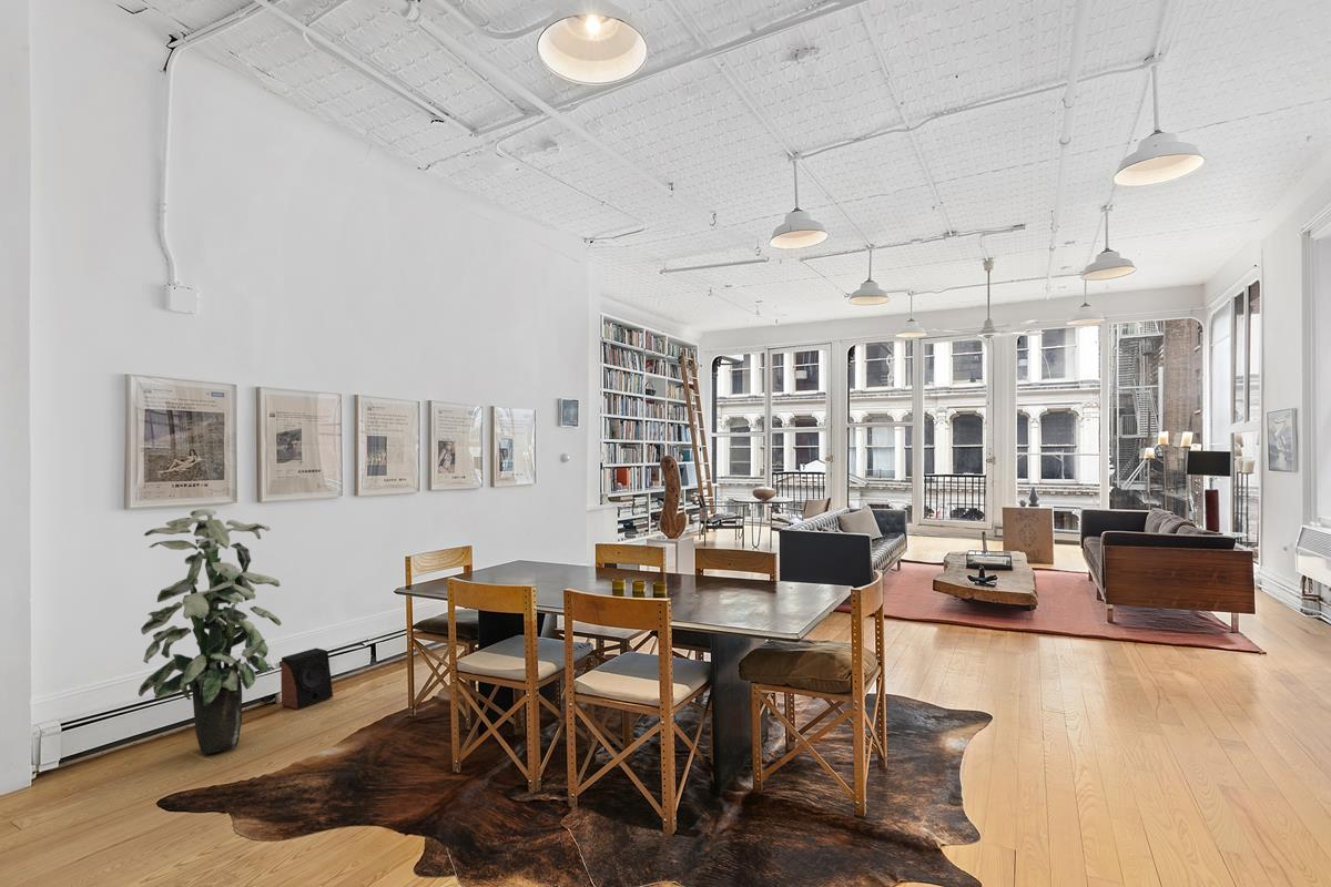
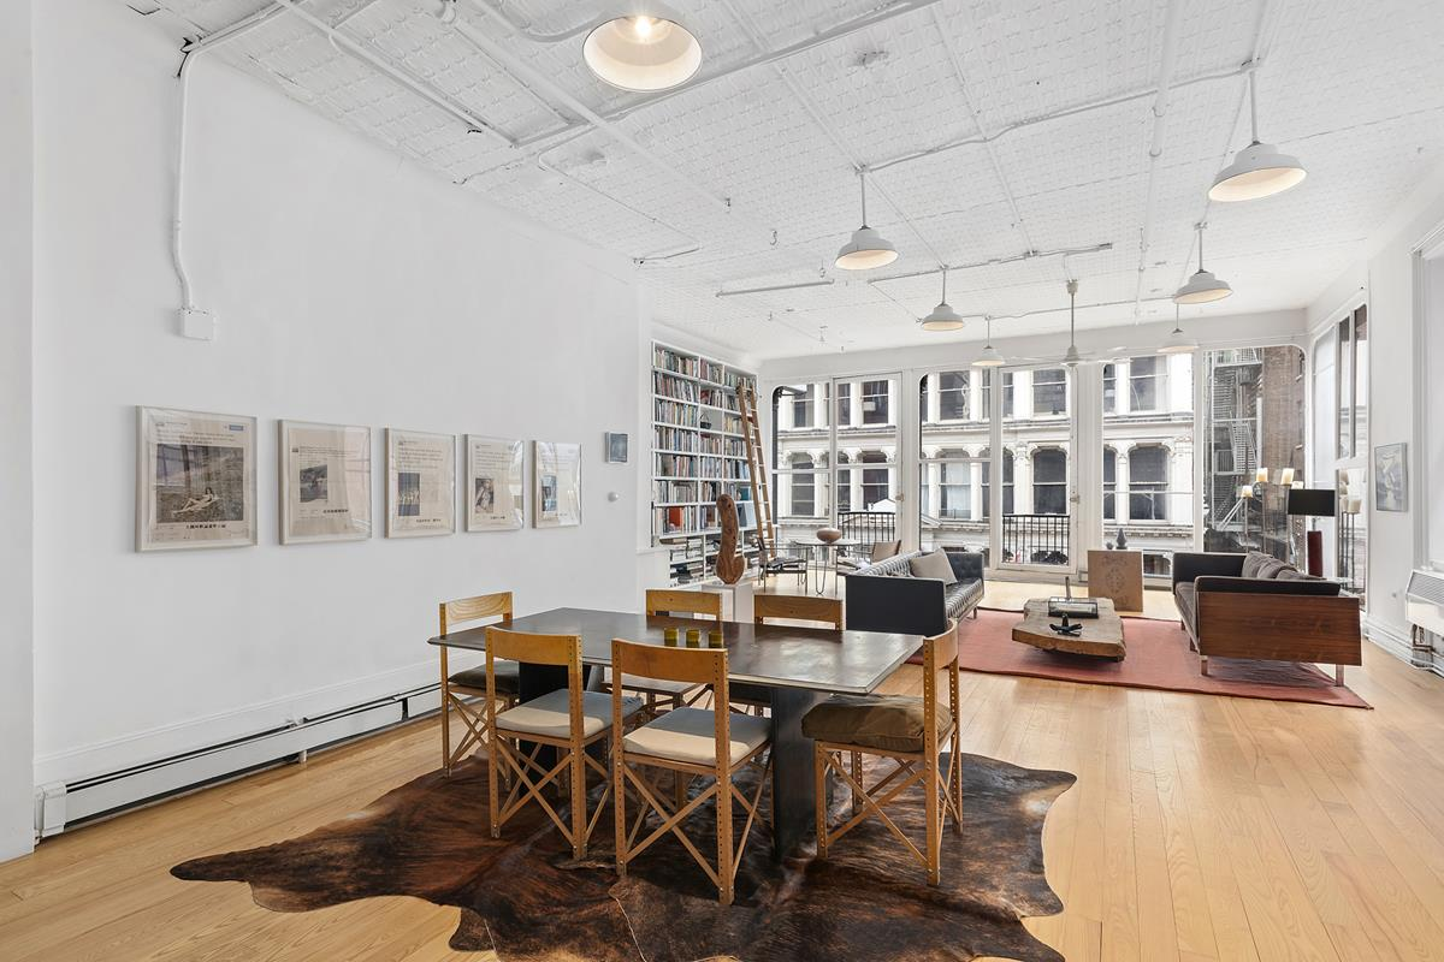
- speaker [281,648,334,711]
- indoor plant [138,508,283,755]
